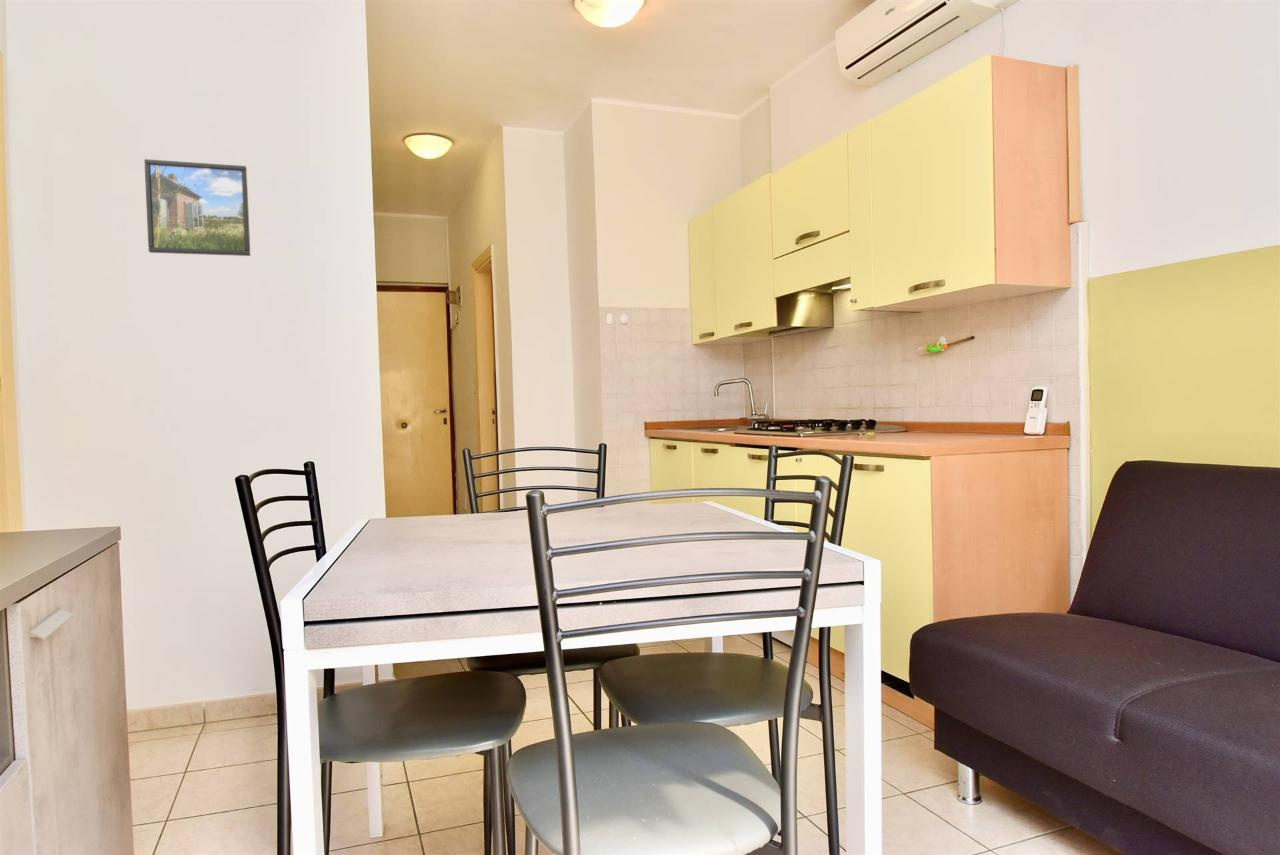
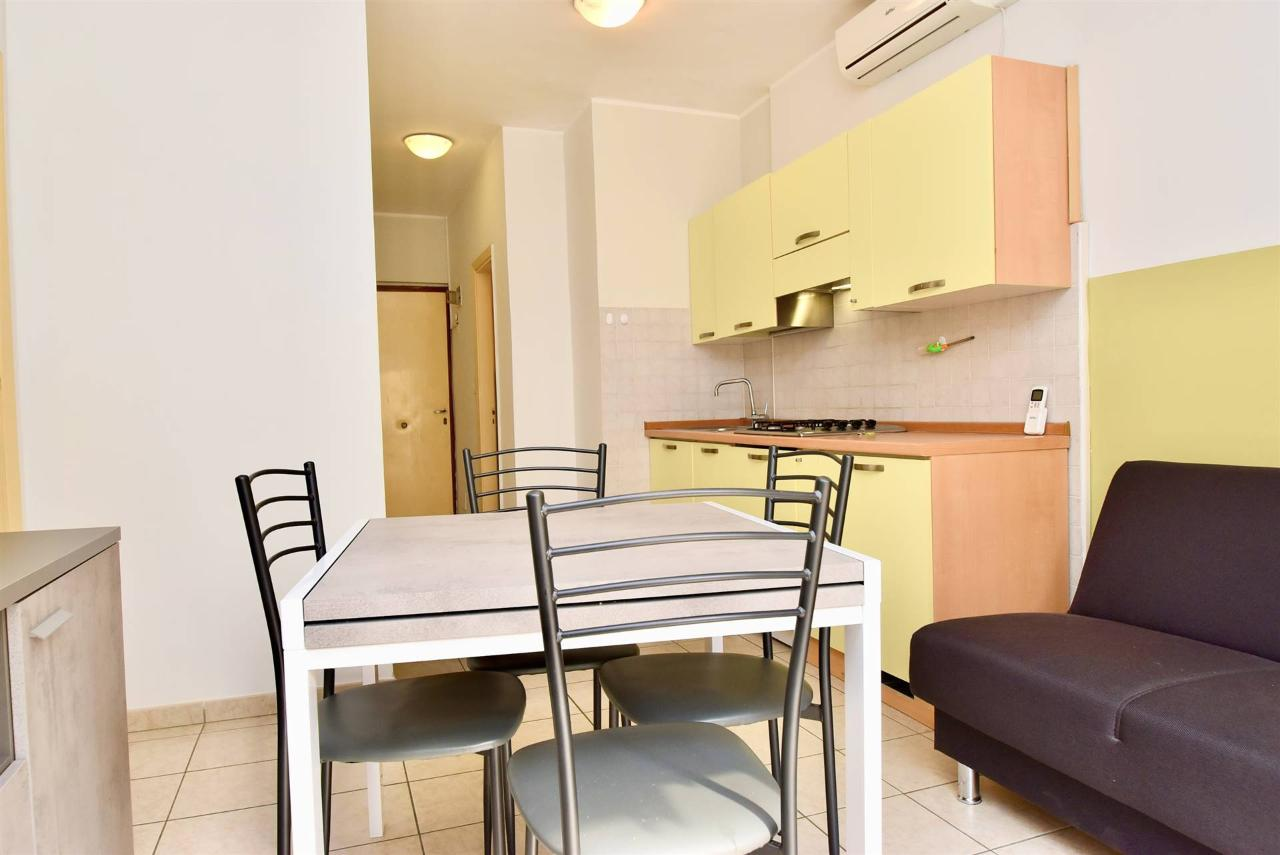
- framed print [143,158,251,257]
